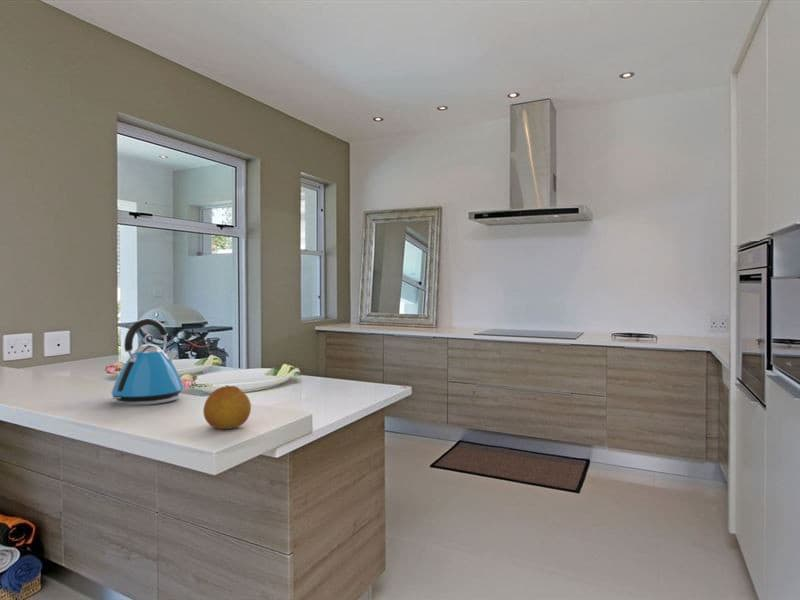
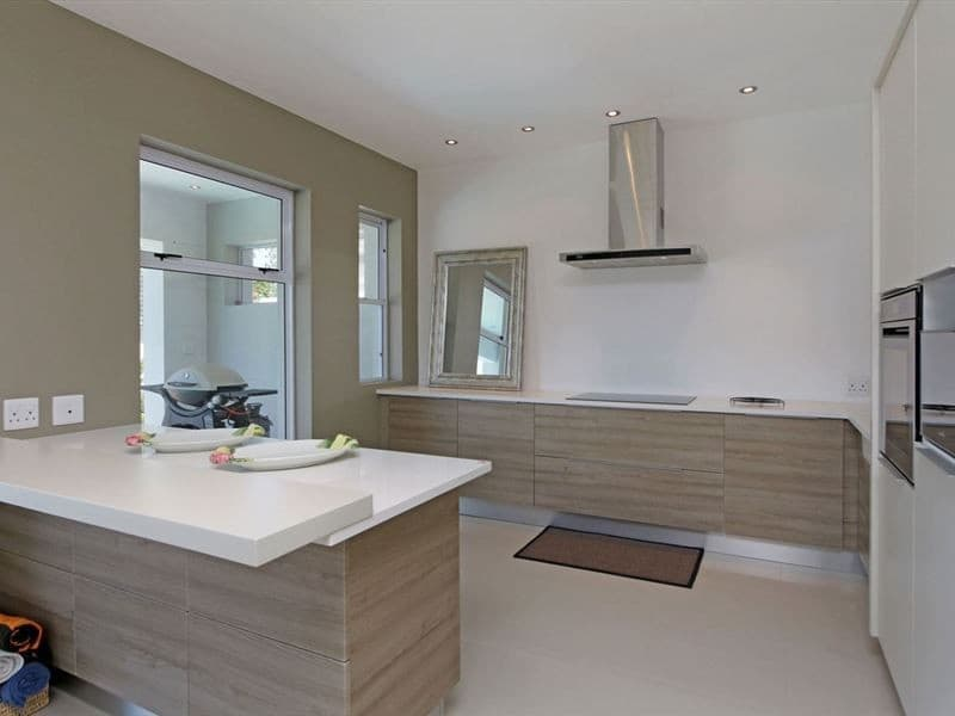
- fruit [202,384,252,430]
- kettle [110,318,185,406]
